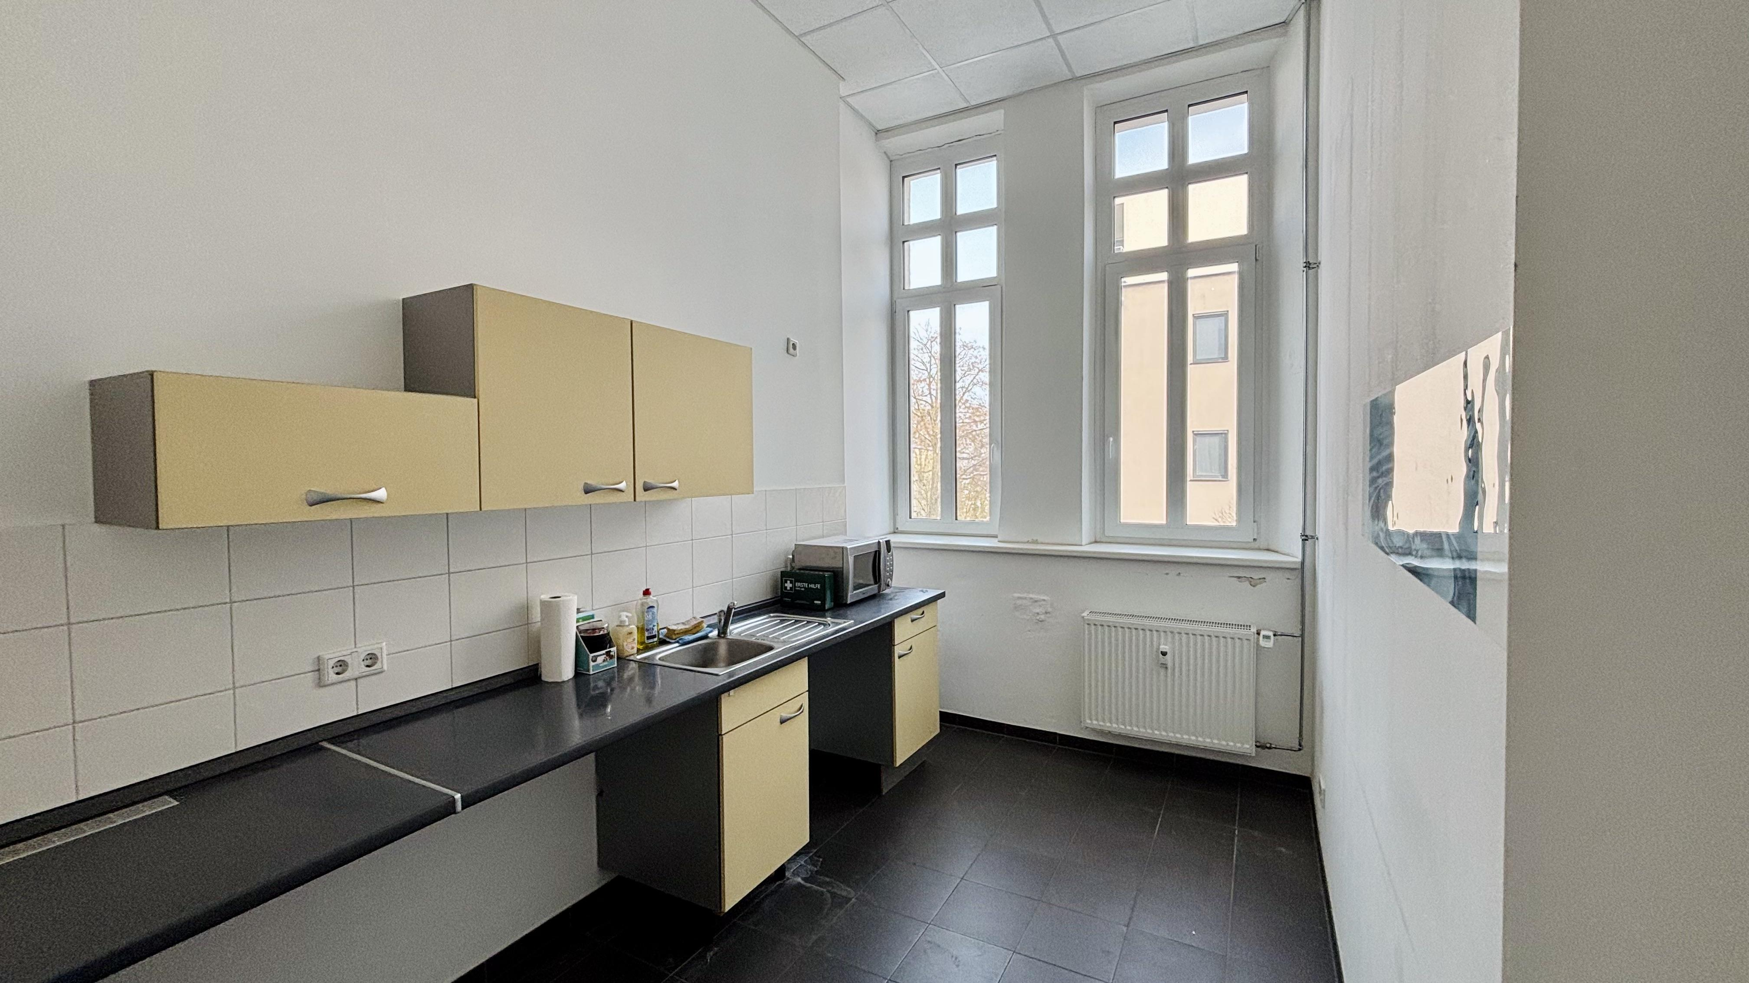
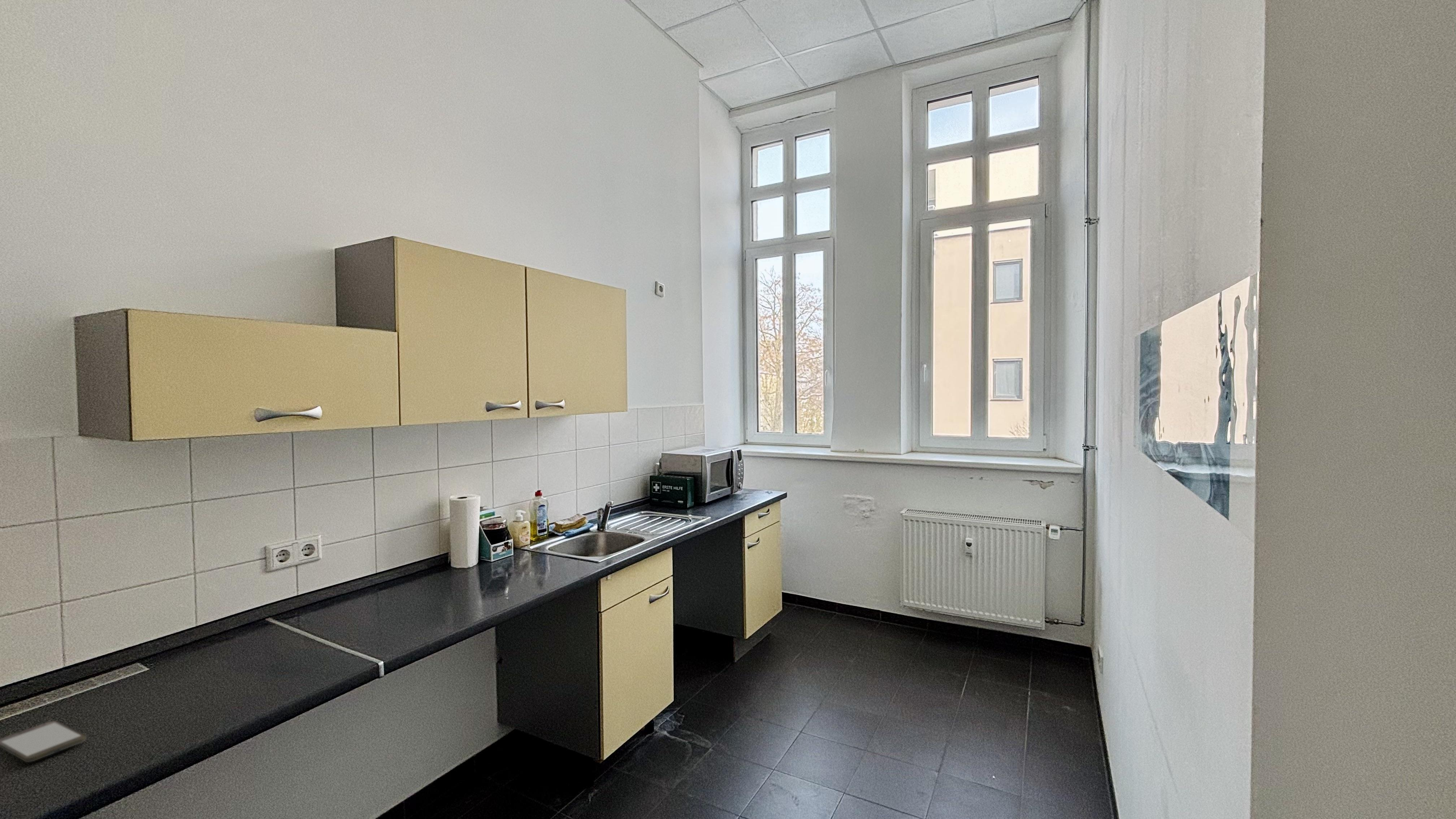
+ smartphone [0,720,87,763]
